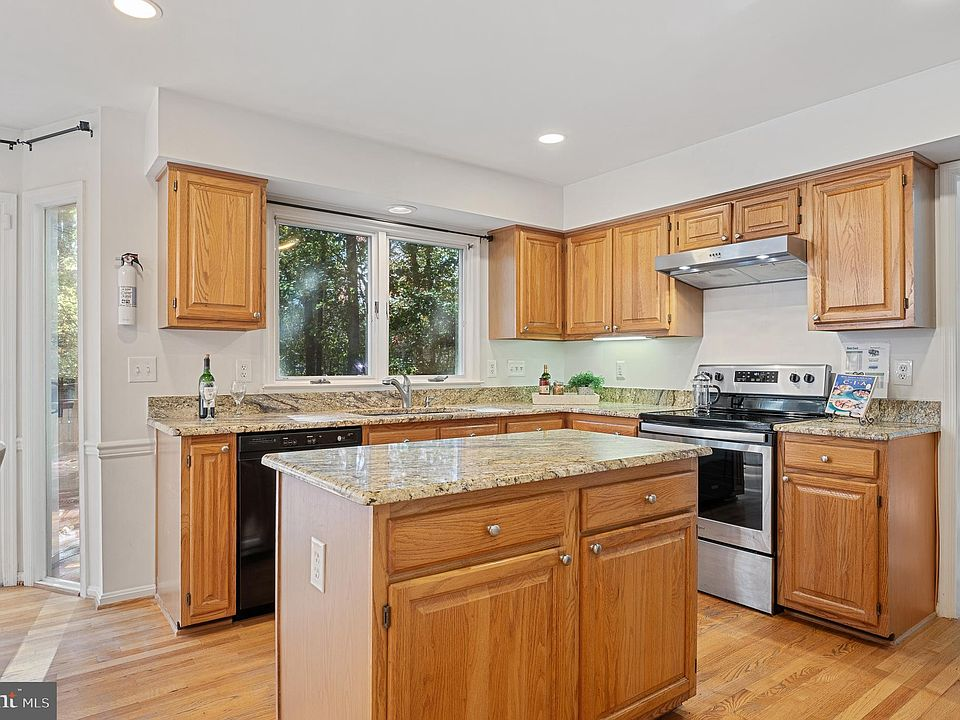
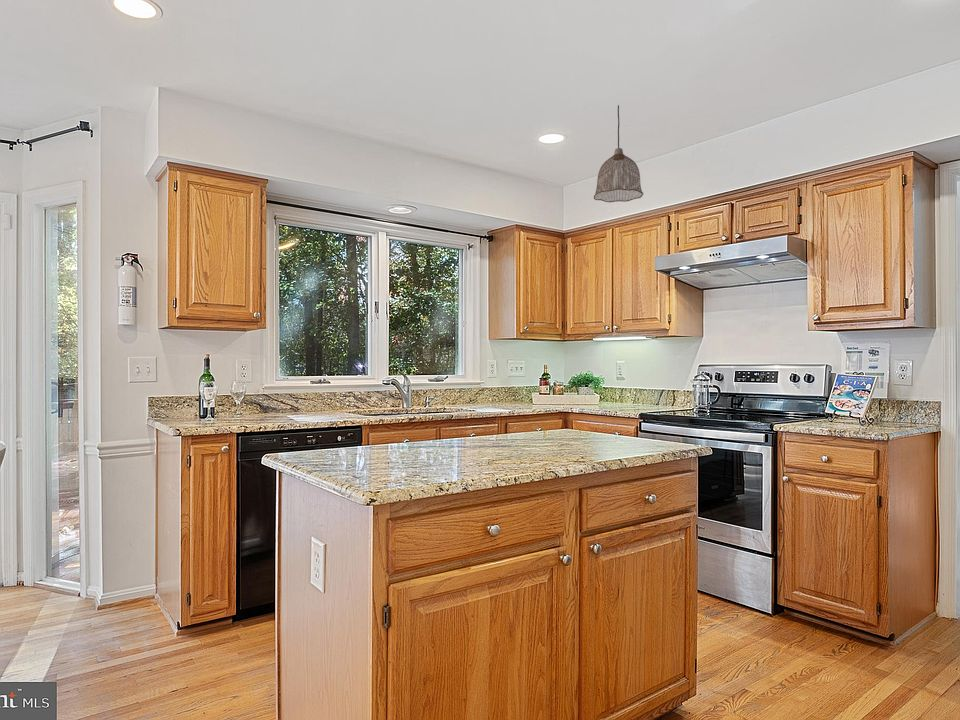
+ pendant lamp [593,104,644,203]
